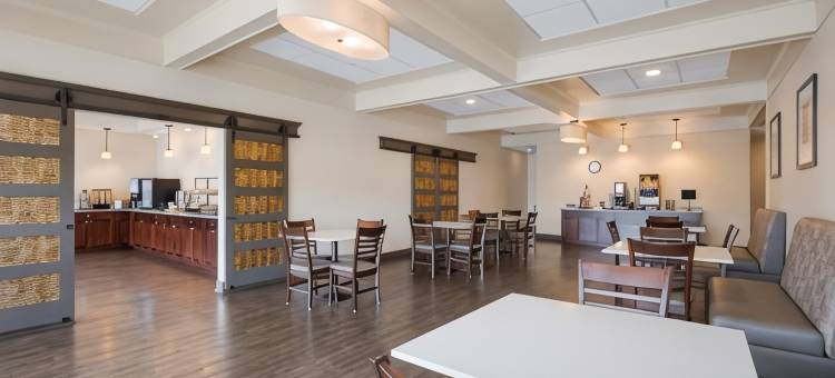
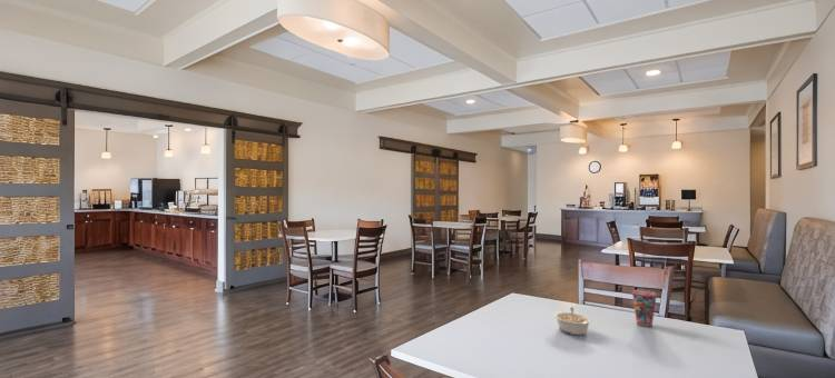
+ cup [631,289,658,328]
+ legume [553,306,593,336]
